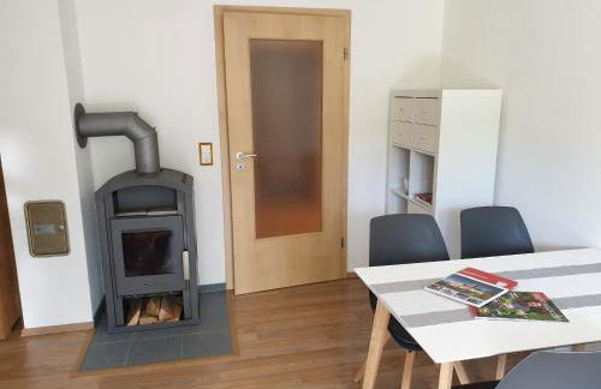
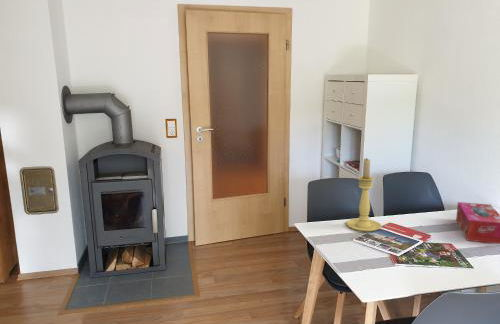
+ tissue box [455,201,500,245]
+ candle holder [345,157,382,233]
